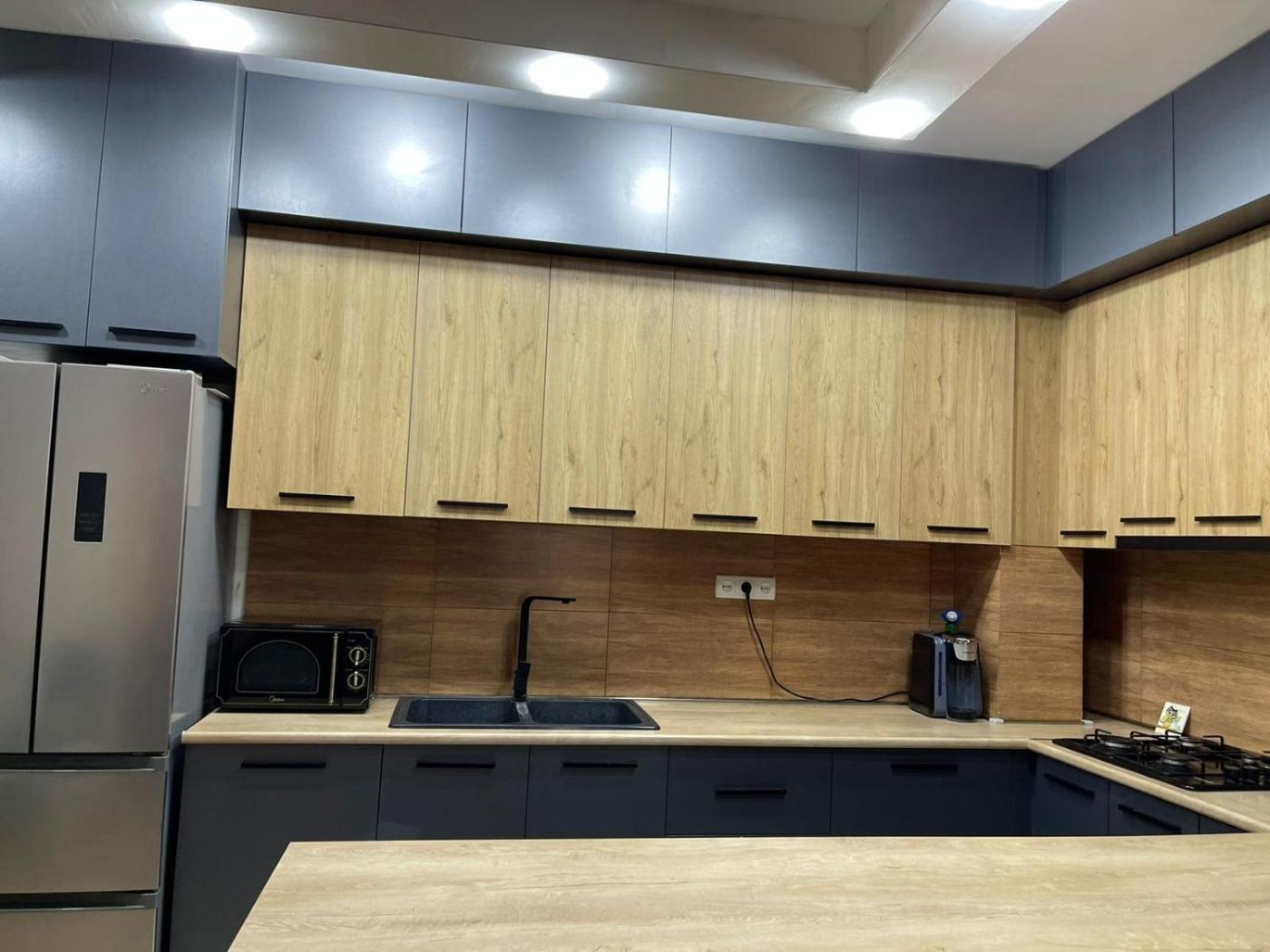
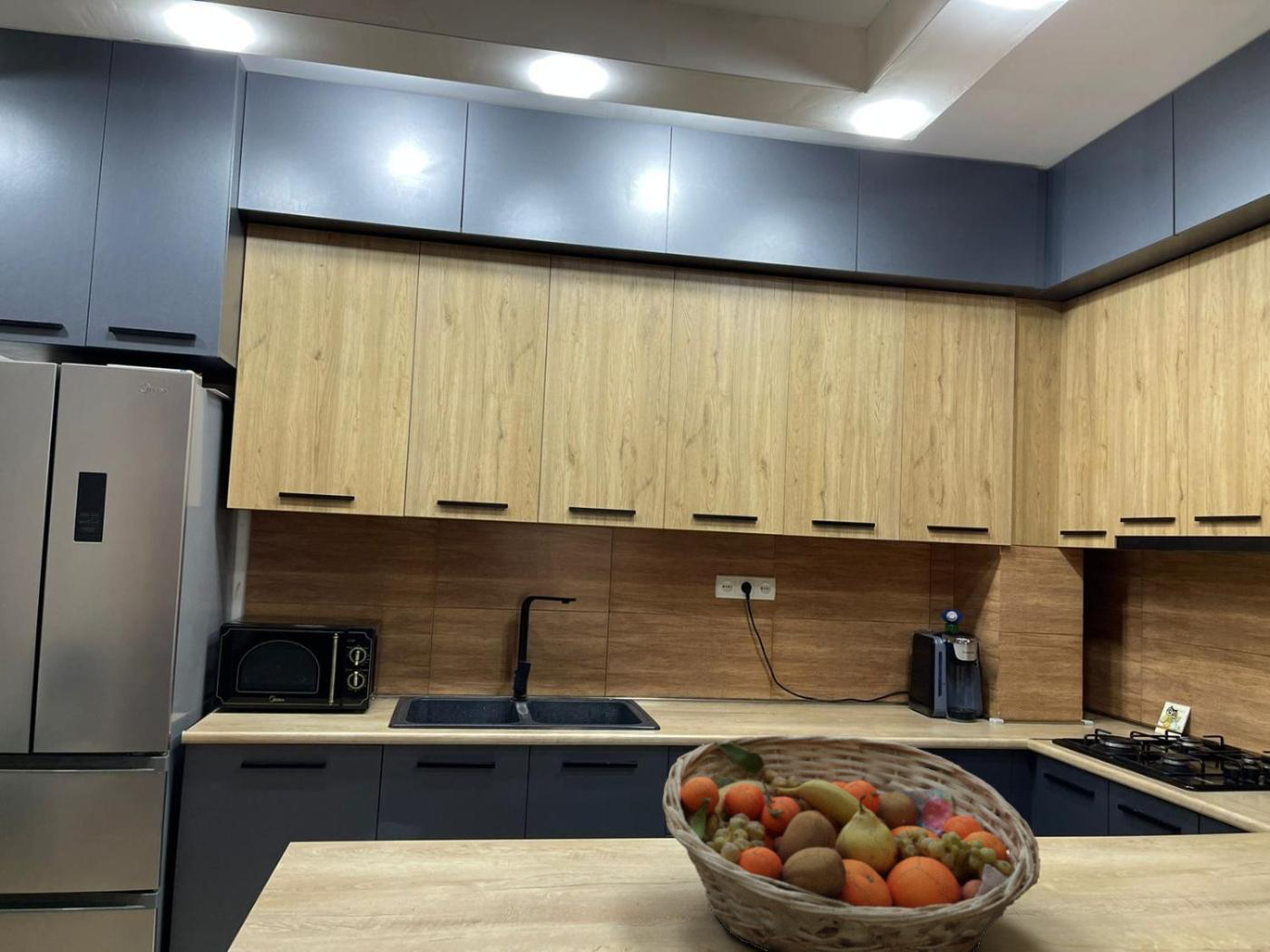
+ fruit basket [661,733,1041,952]
